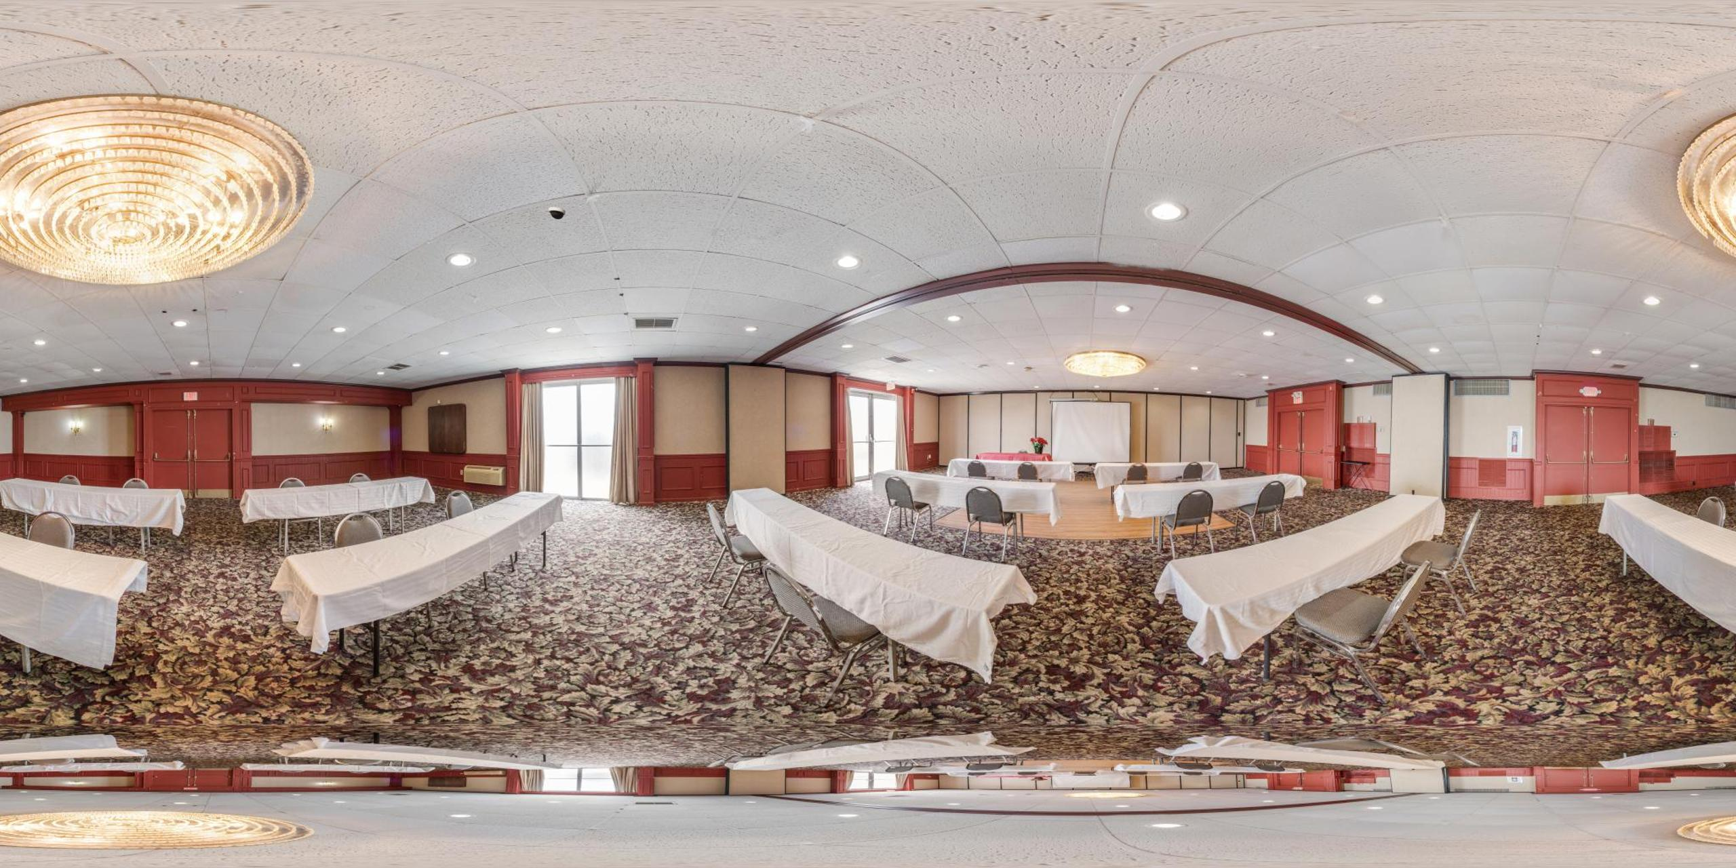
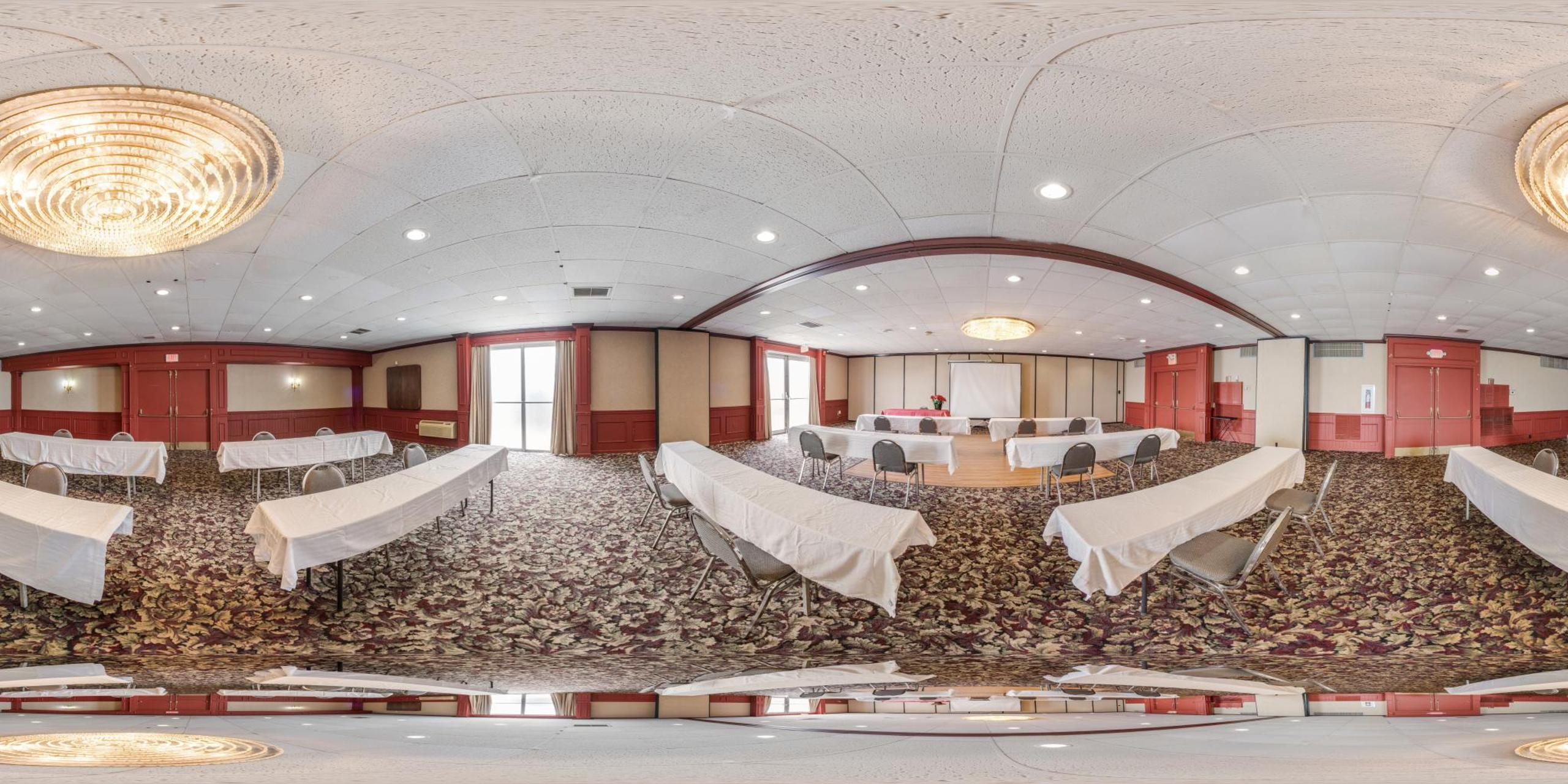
- dome security camera [548,207,566,219]
